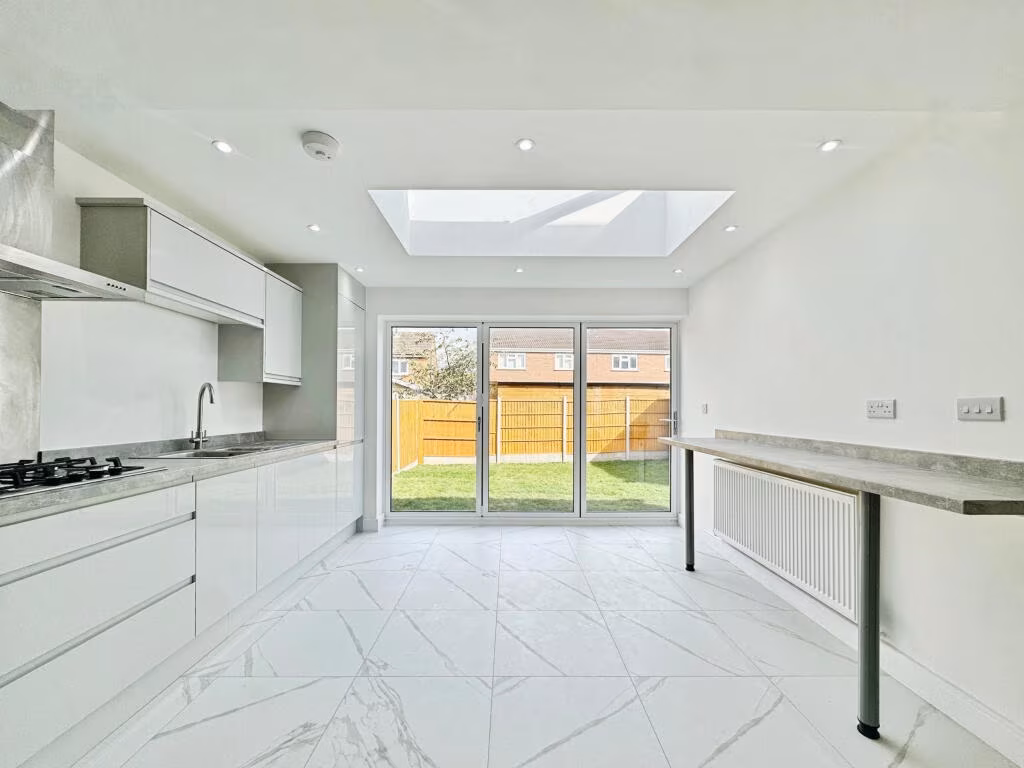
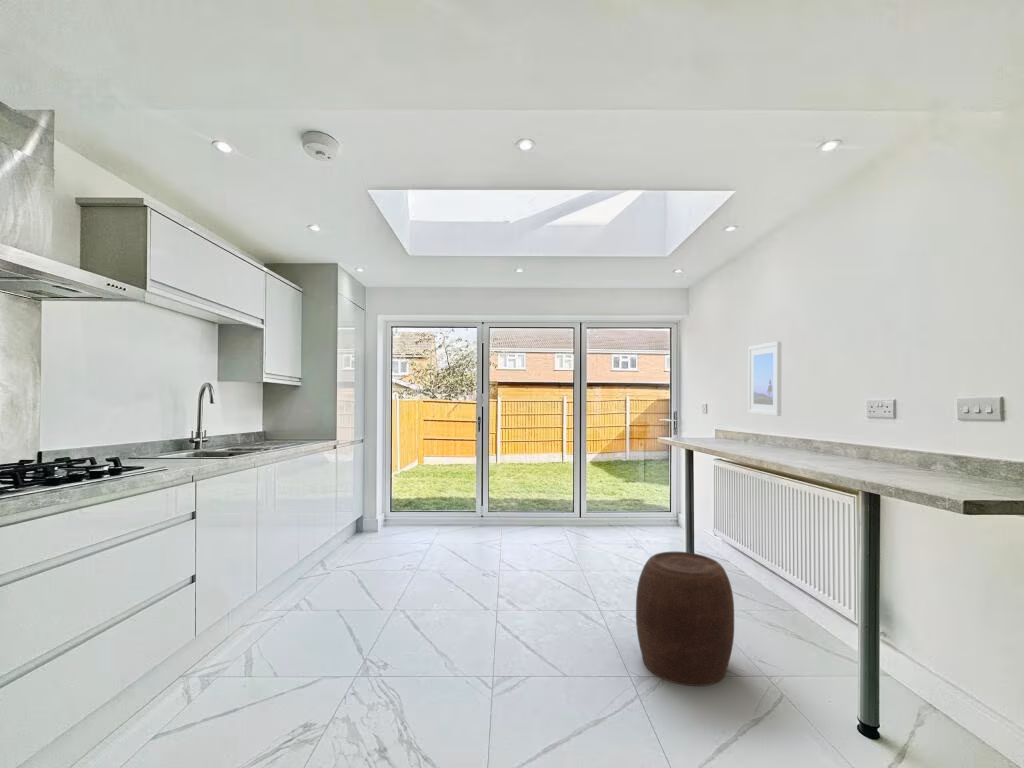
+ stool [635,551,735,687]
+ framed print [747,340,782,417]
